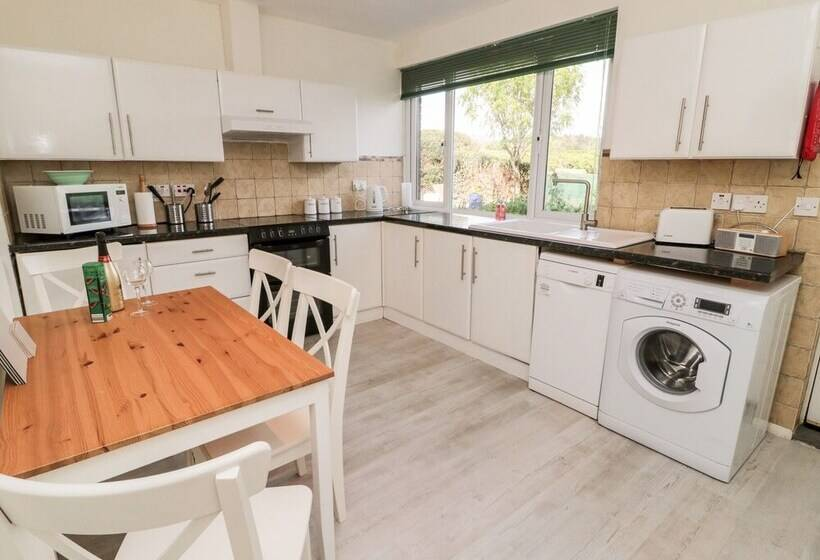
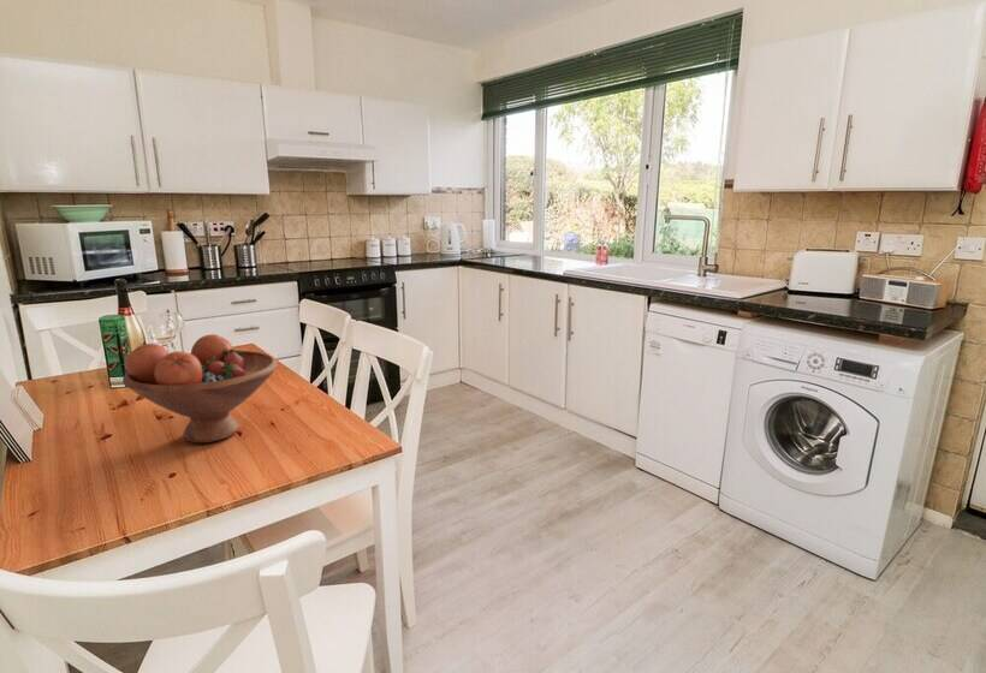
+ fruit bowl [121,333,279,443]
